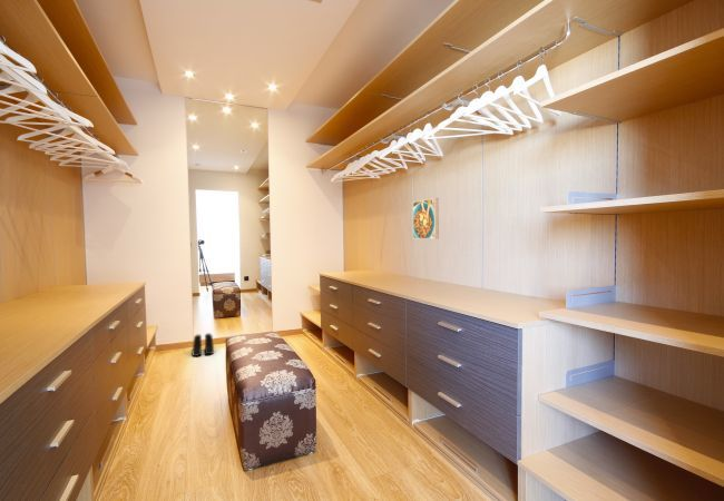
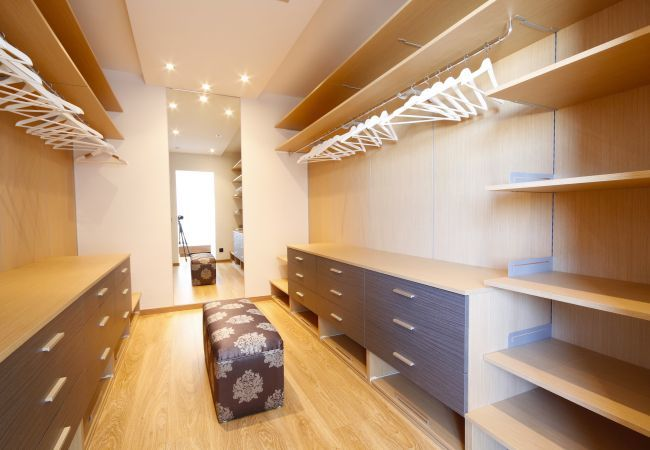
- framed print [412,197,440,240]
- boots [192,332,215,357]
